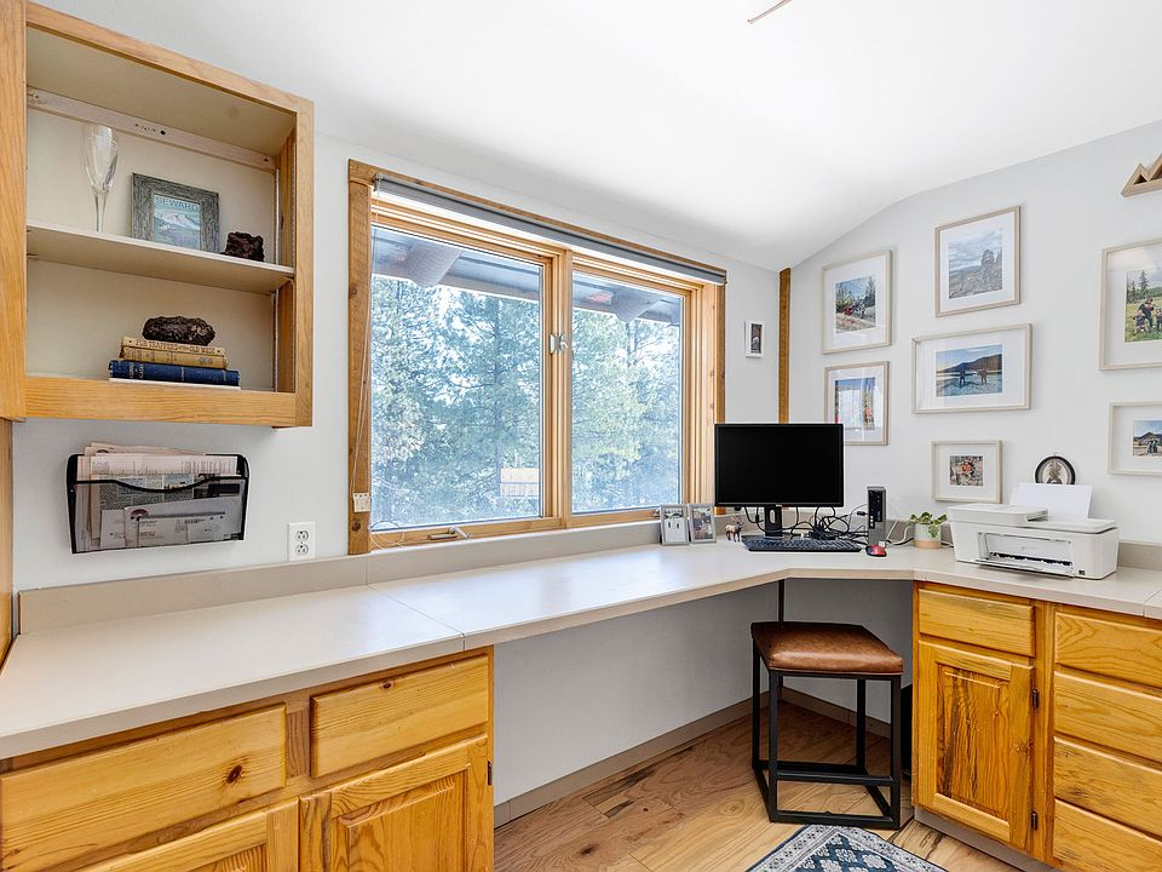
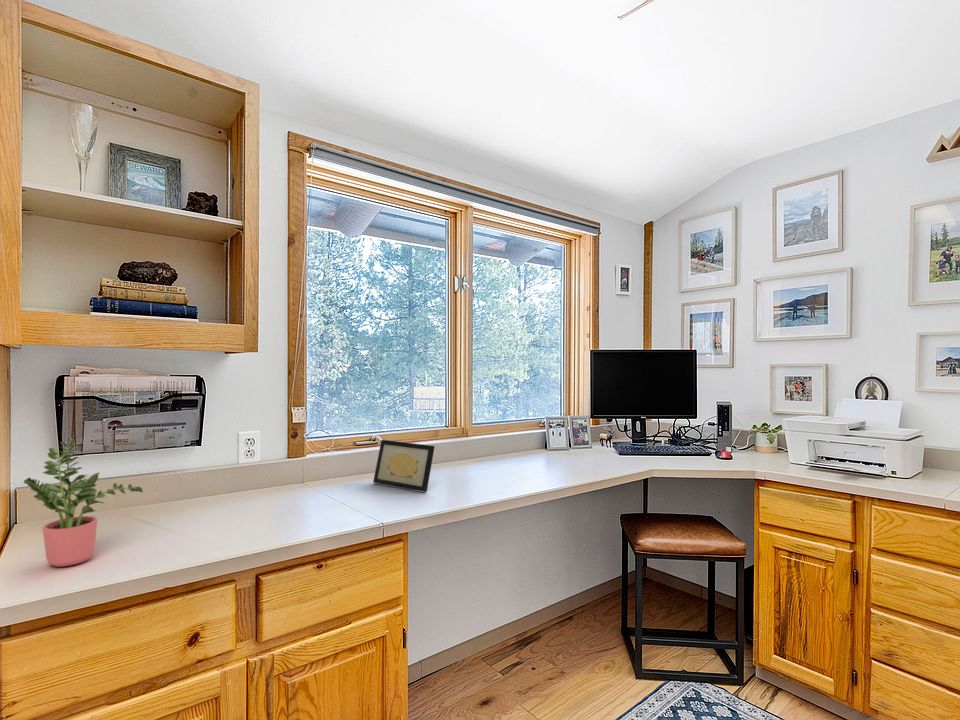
+ picture frame [372,439,436,493]
+ potted plant [23,439,144,568]
